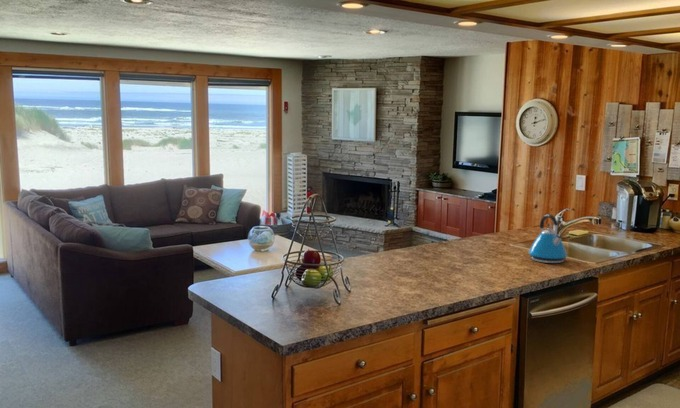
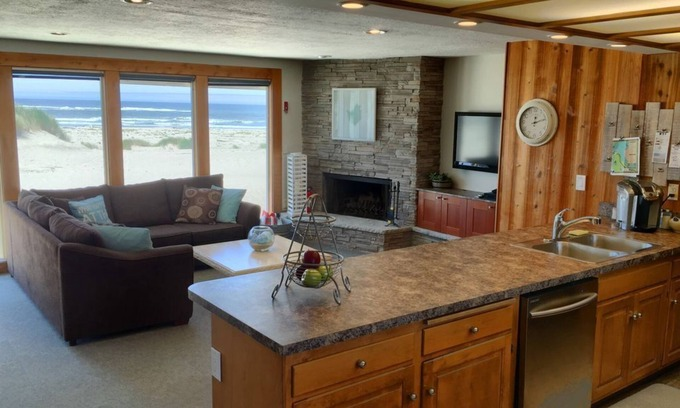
- kettle [528,213,568,264]
